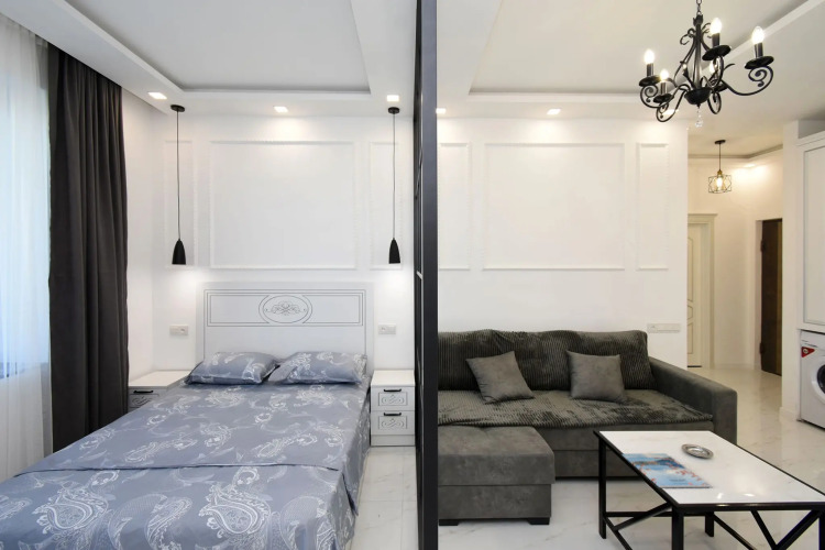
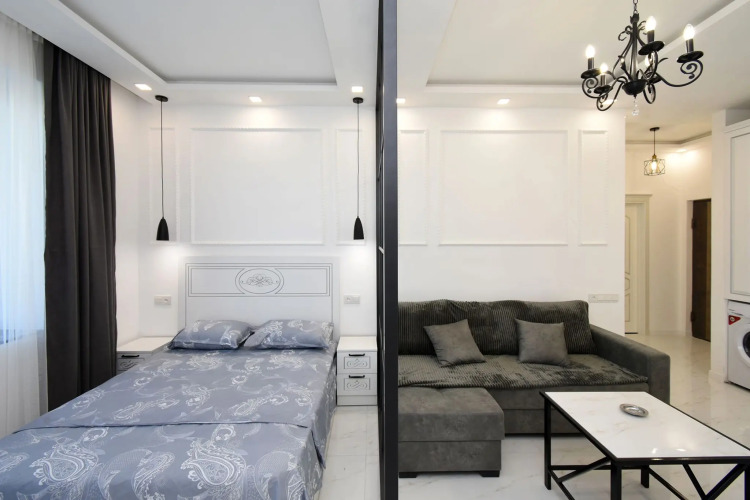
- magazine [622,452,712,488]
